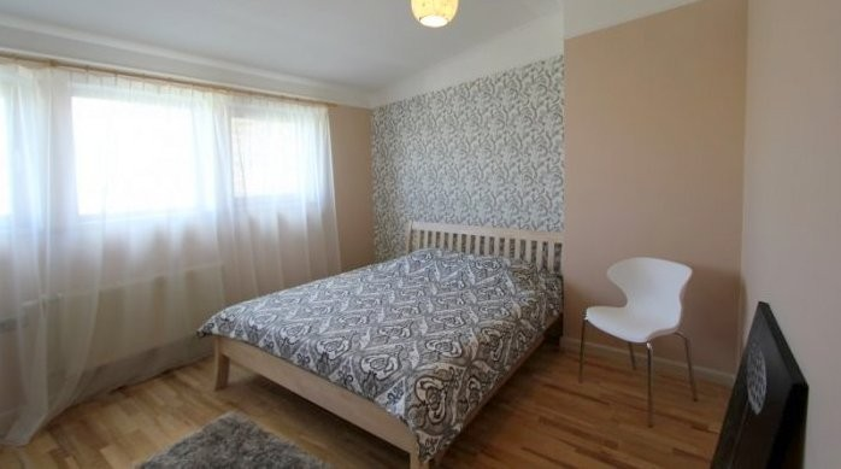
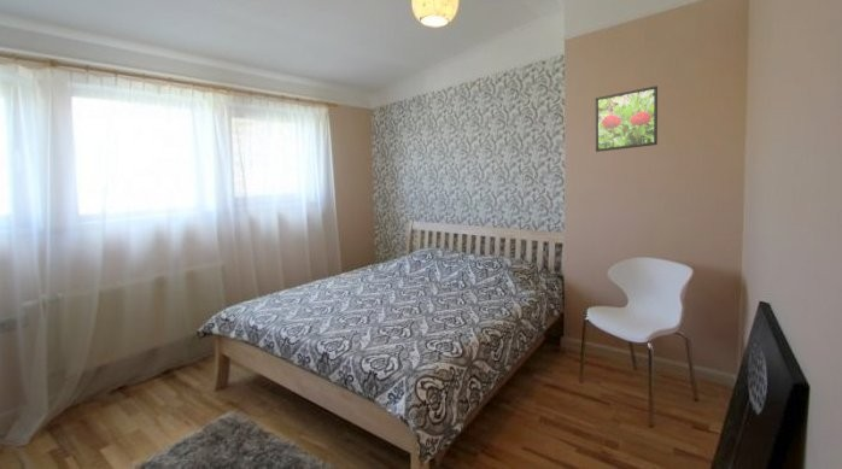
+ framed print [595,84,659,153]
